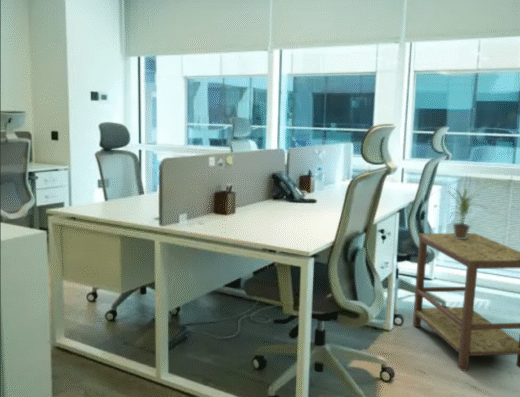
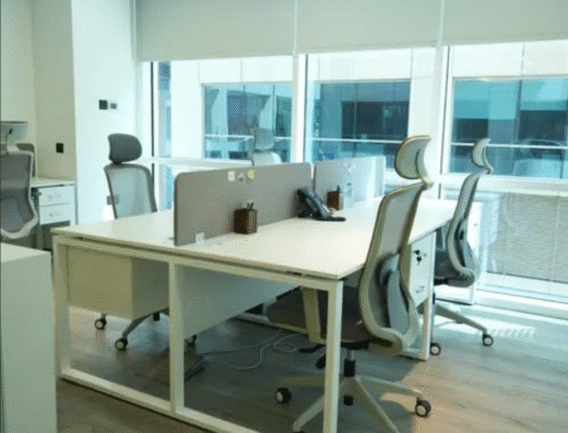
- side table [412,232,520,371]
- potted plant [446,185,489,239]
